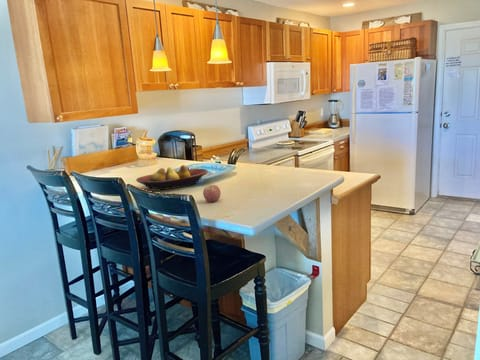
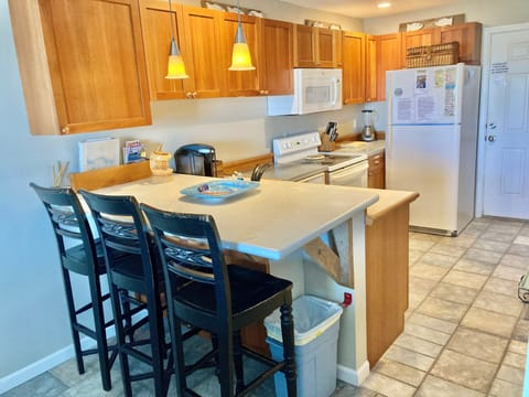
- fruit bowl [135,164,209,192]
- apple [202,184,222,203]
